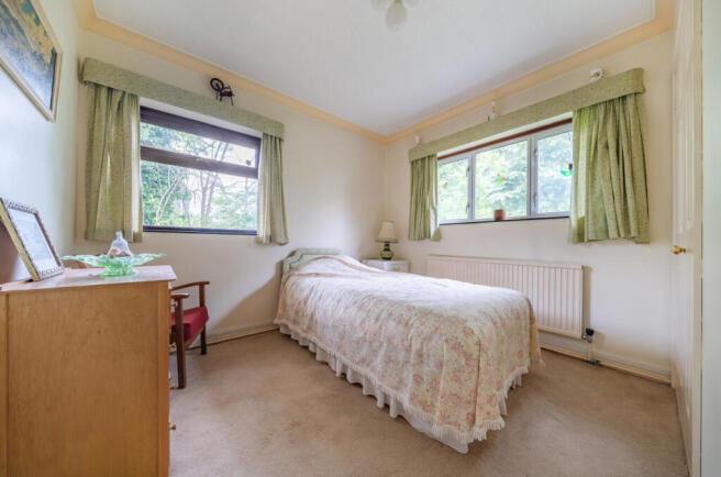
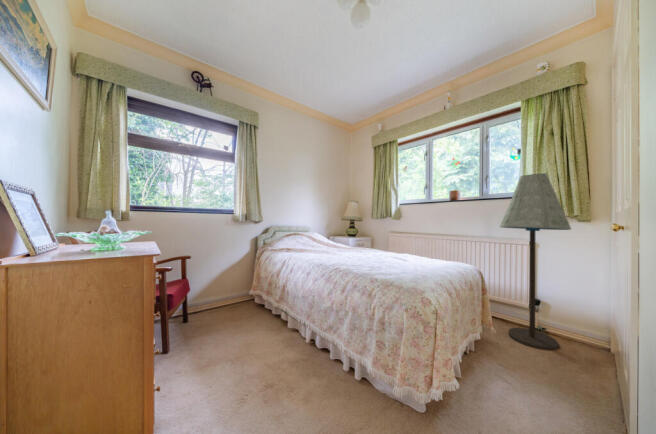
+ floor lamp [499,172,572,351]
